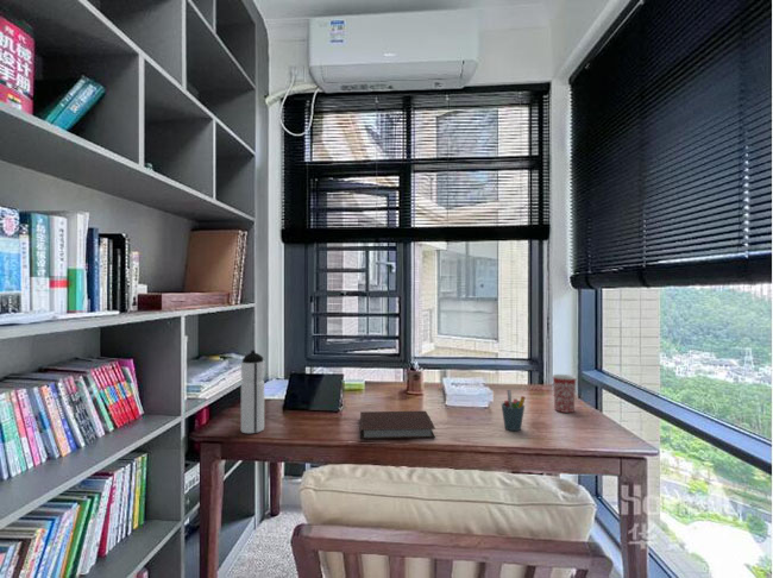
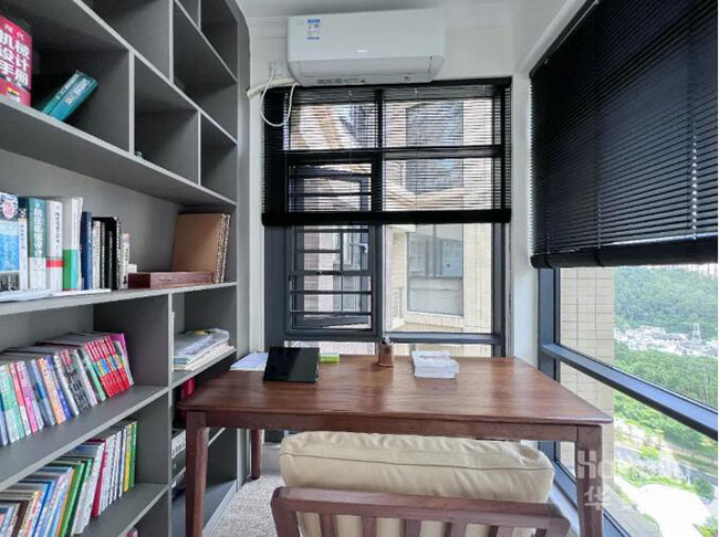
- pen holder [501,389,527,432]
- water bottle [240,350,265,434]
- notebook [359,410,436,440]
- mug [551,373,578,414]
